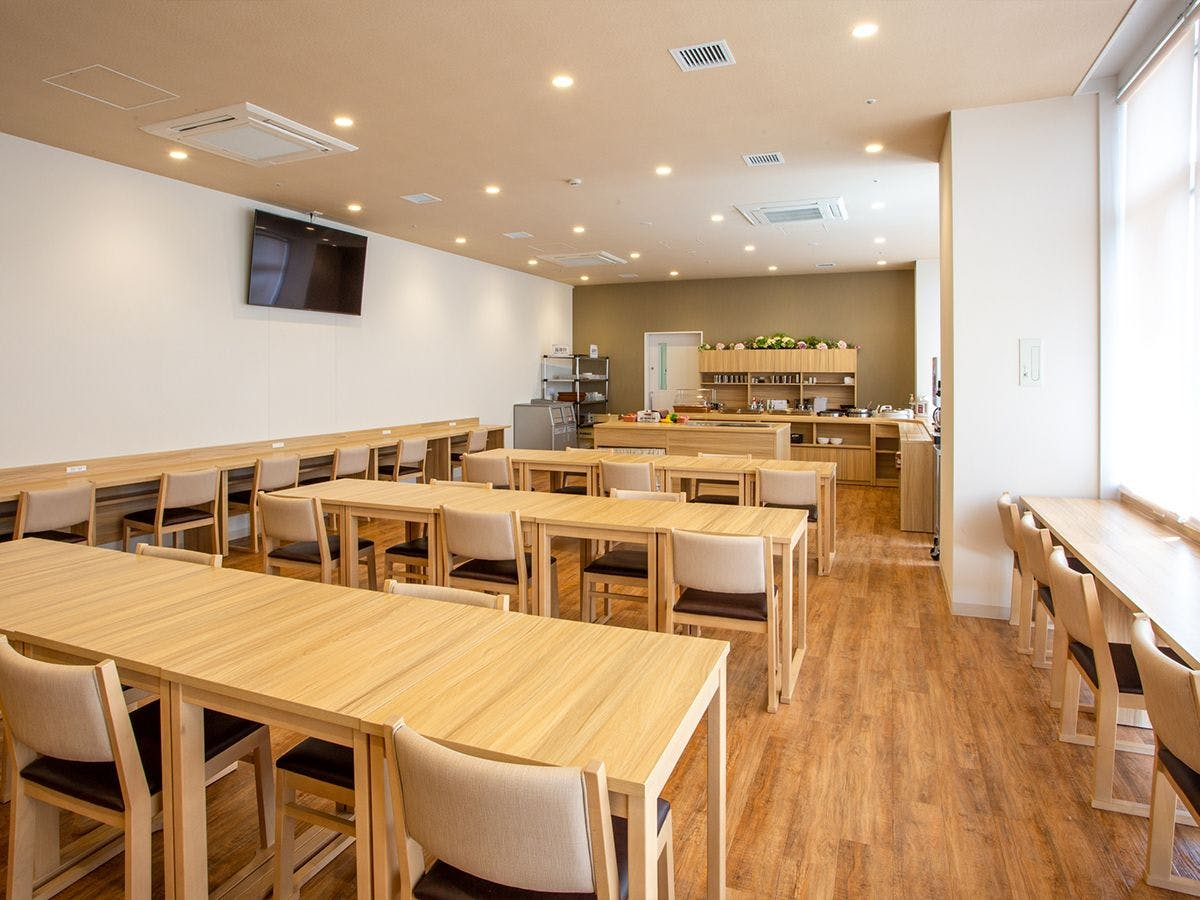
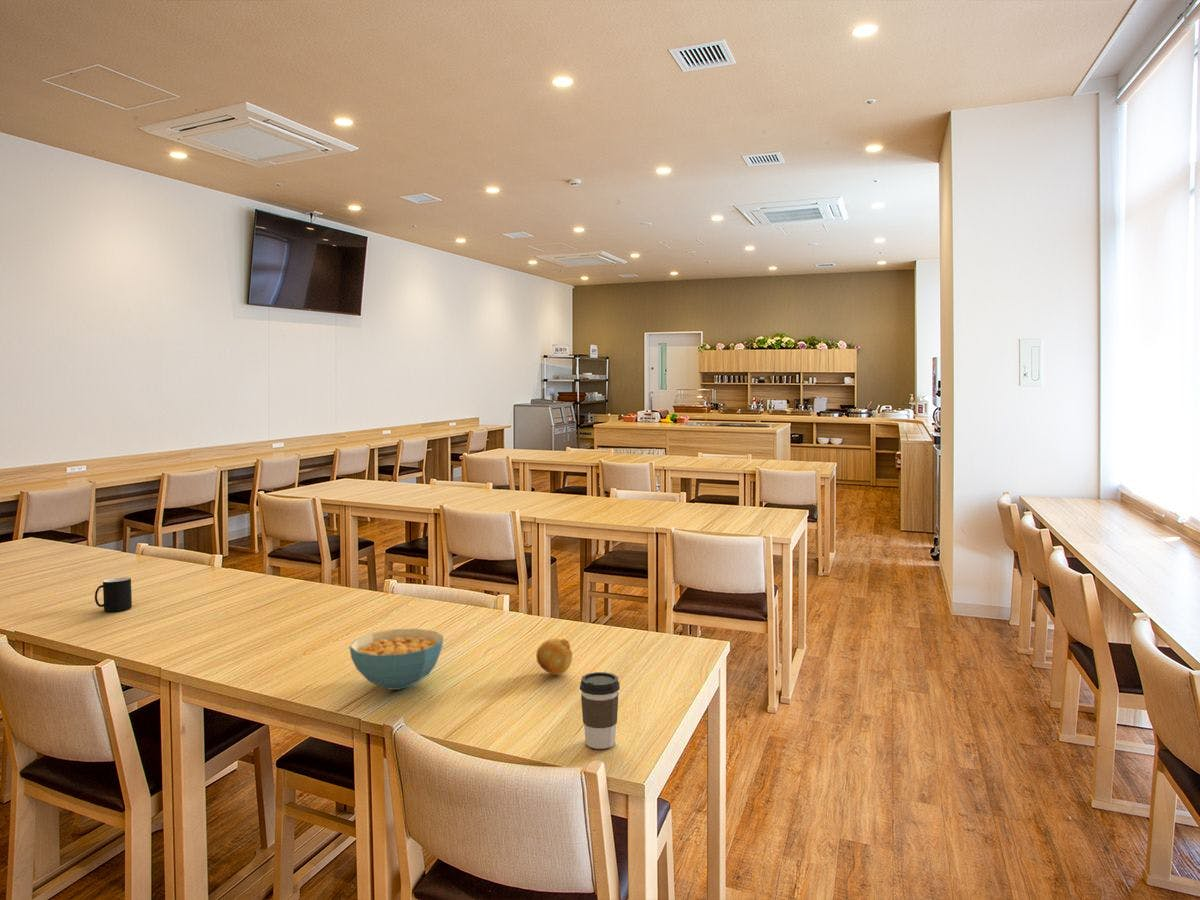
+ coffee cup [579,671,621,750]
+ fruit [535,638,573,676]
+ cereal bowl [349,628,445,691]
+ cup [94,576,133,612]
